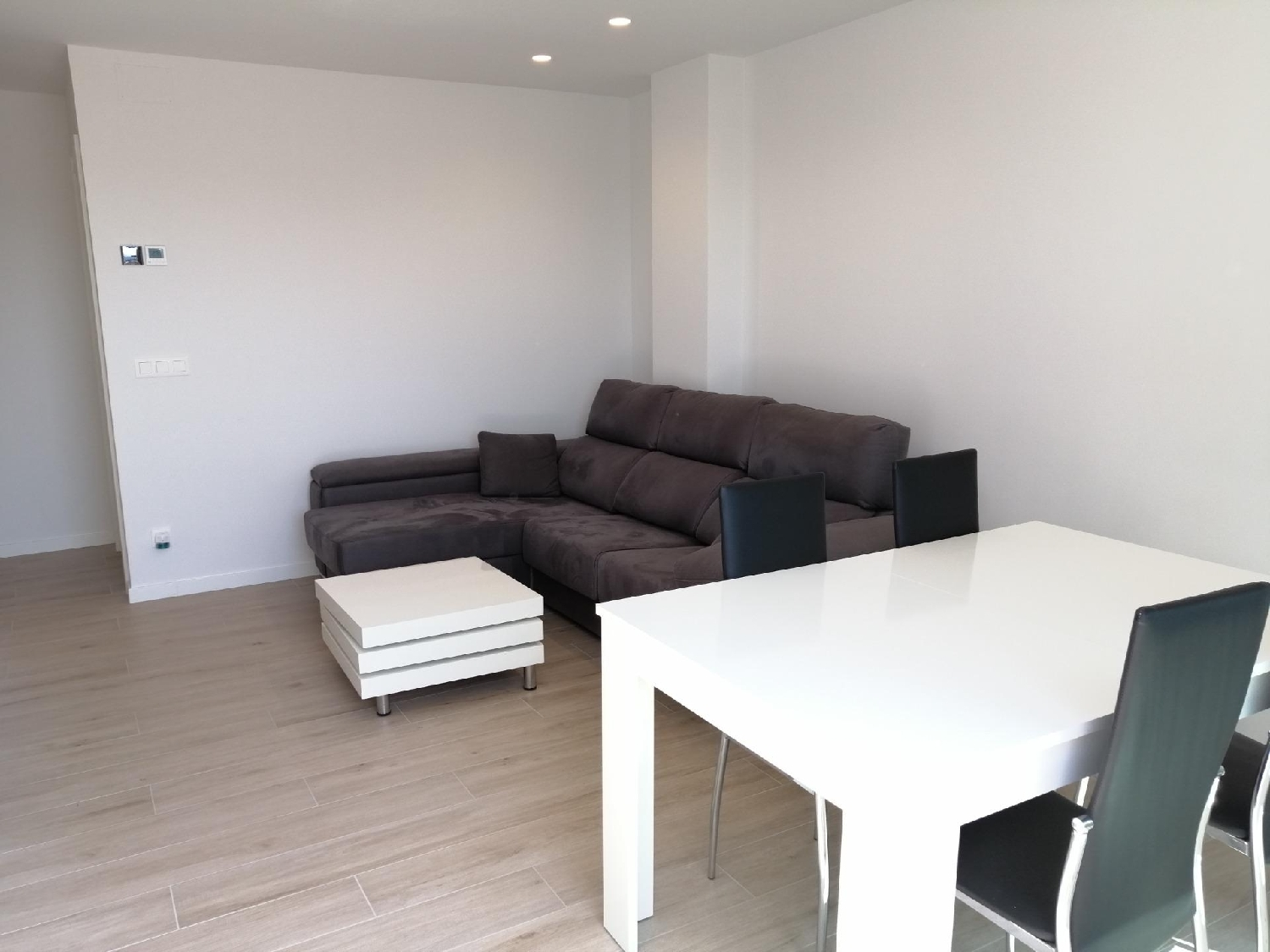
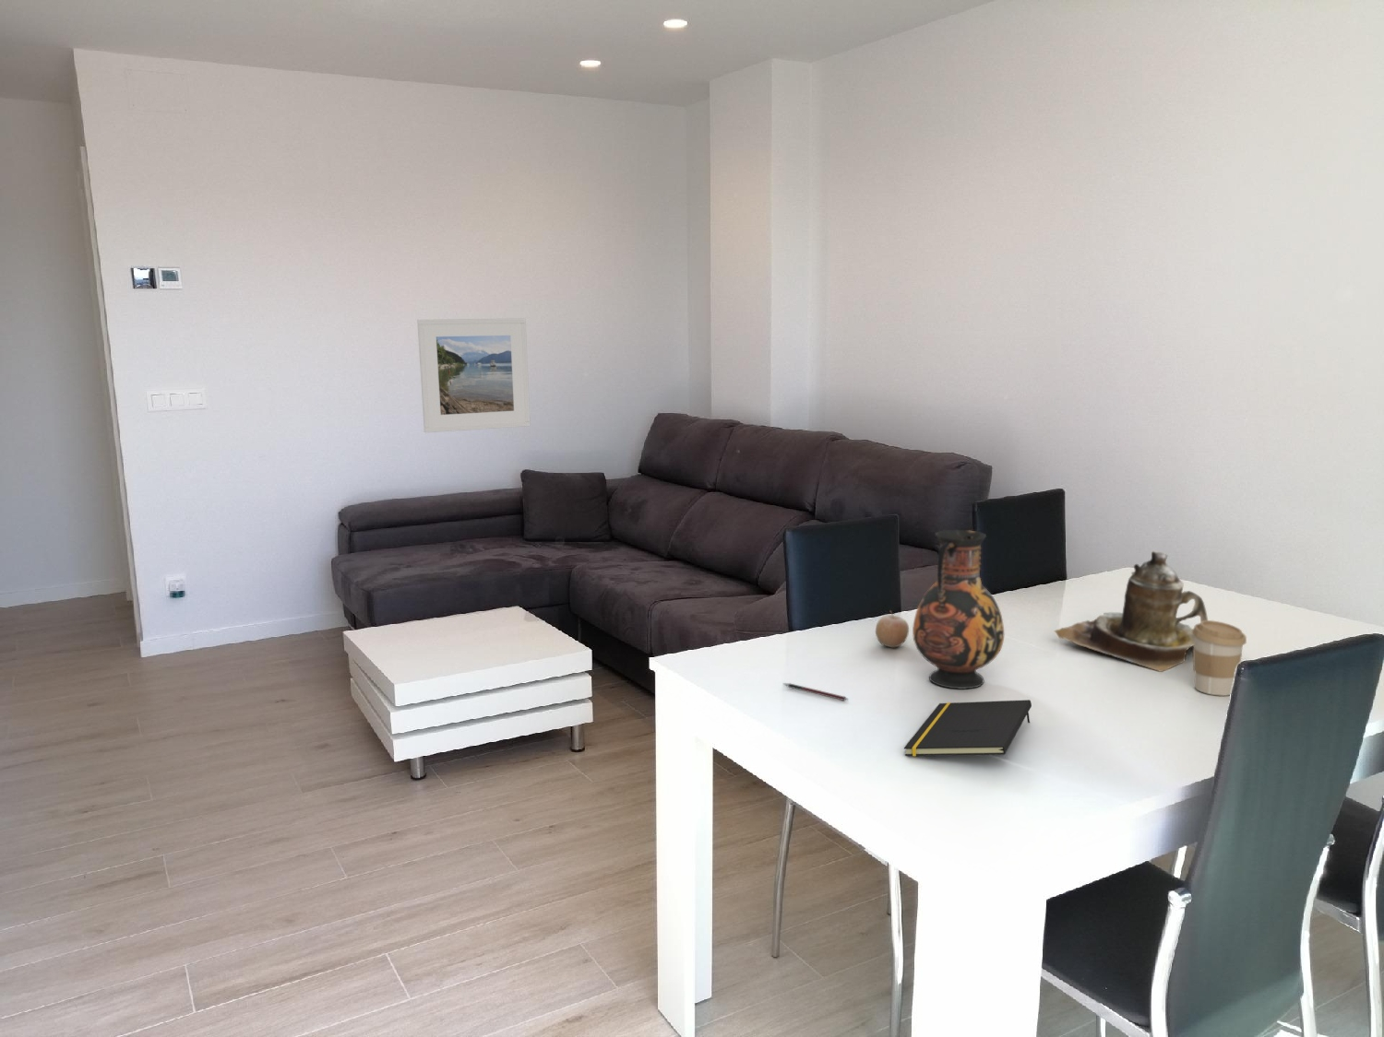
+ teapot [1054,550,1209,673]
+ notepad [903,698,1032,757]
+ vase [912,529,1005,690]
+ coffee cup [1192,620,1248,697]
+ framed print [416,317,532,434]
+ fruit [875,609,910,649]
+ pen [781,682,849,701]
